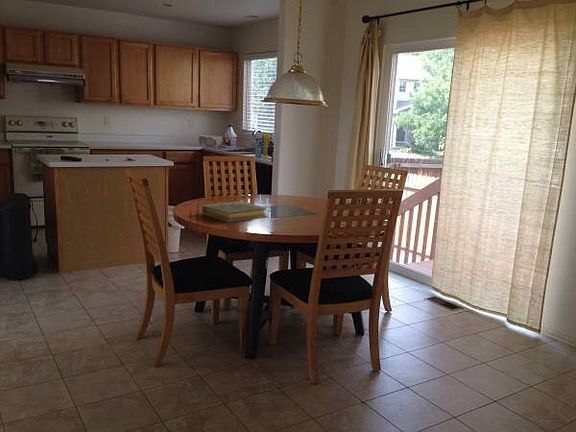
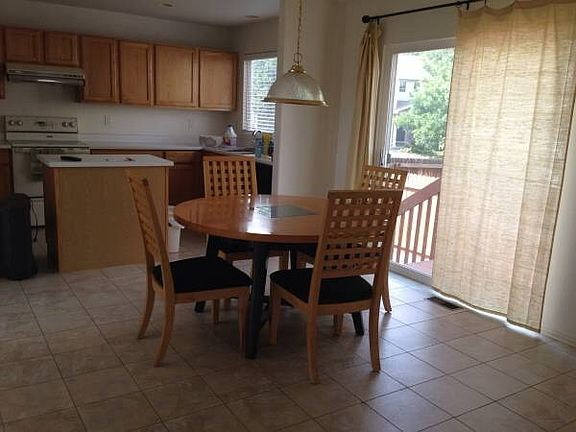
- hardback book [201,201,269,223]
